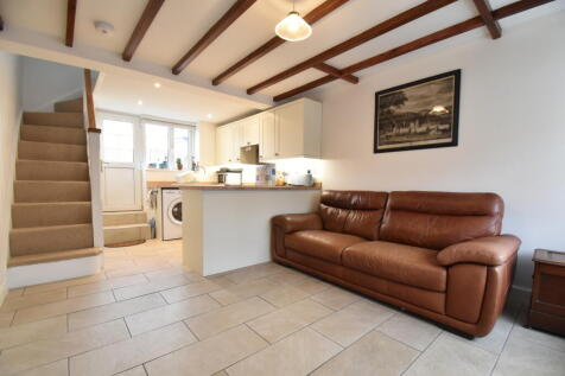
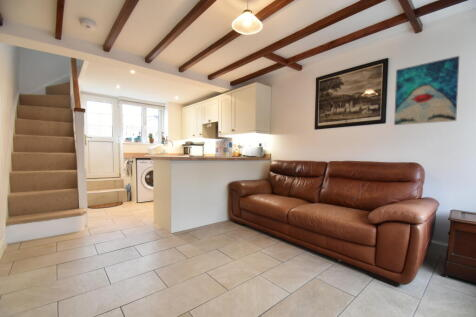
+ wall art [393,55,460,126]
